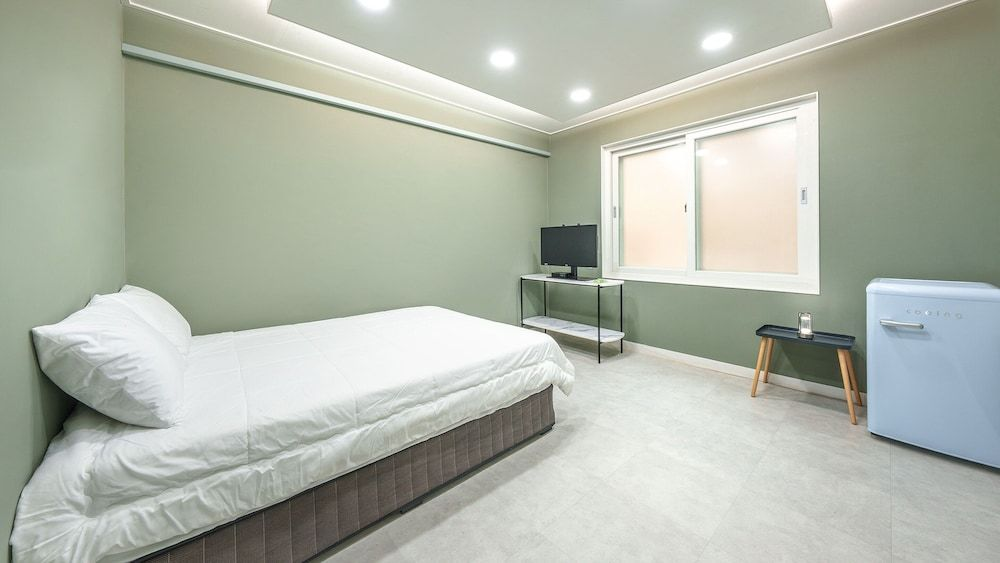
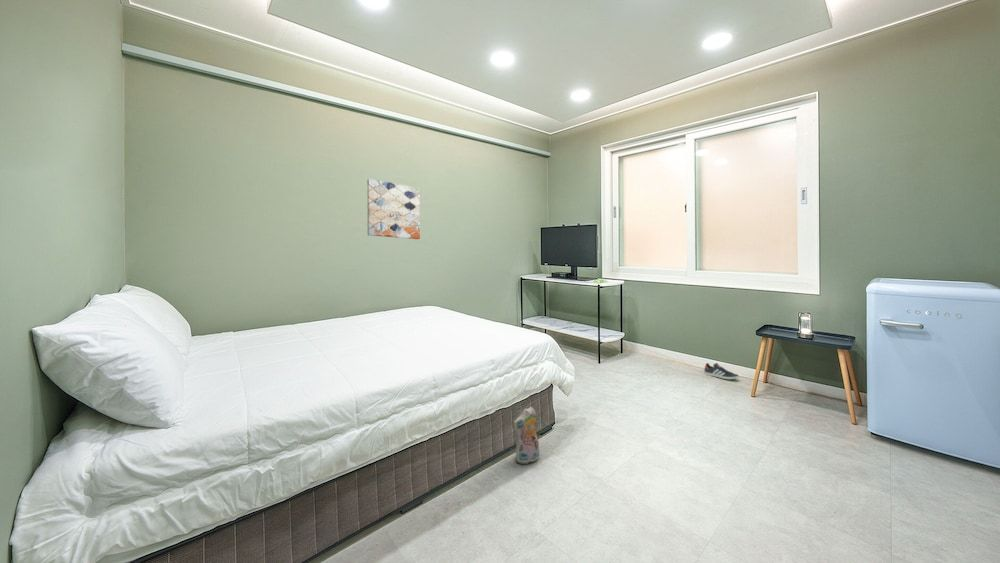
+ plush toy [513,406,540,465]
+ sneaker [703,362,740,380]
+ wall art [366,178,421,240]
